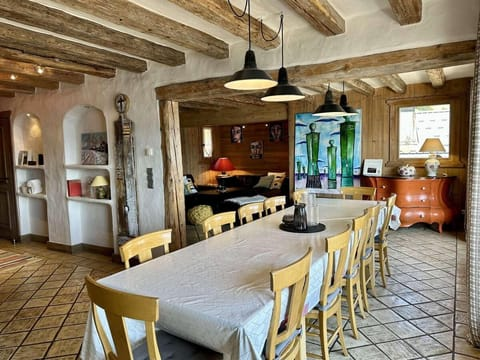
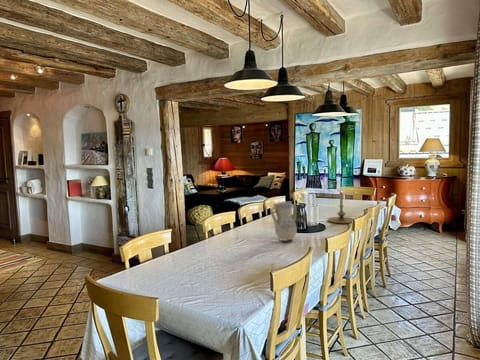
+ candle holder [327,191,354,224]
+ vase [269,201,298,242]
